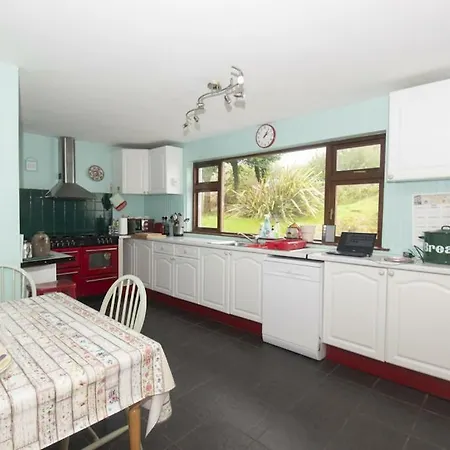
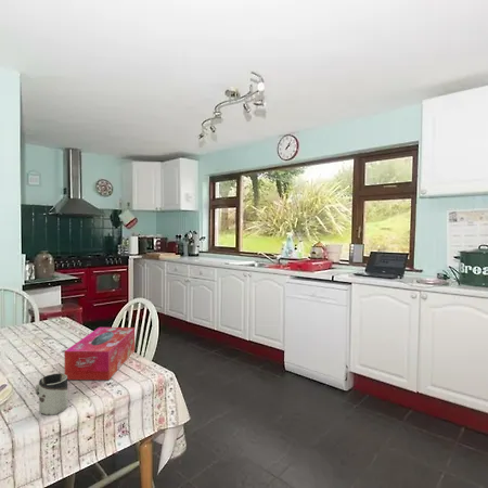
+ cup [35,373,69,416]
+ tissue box [63,326,136,381]
